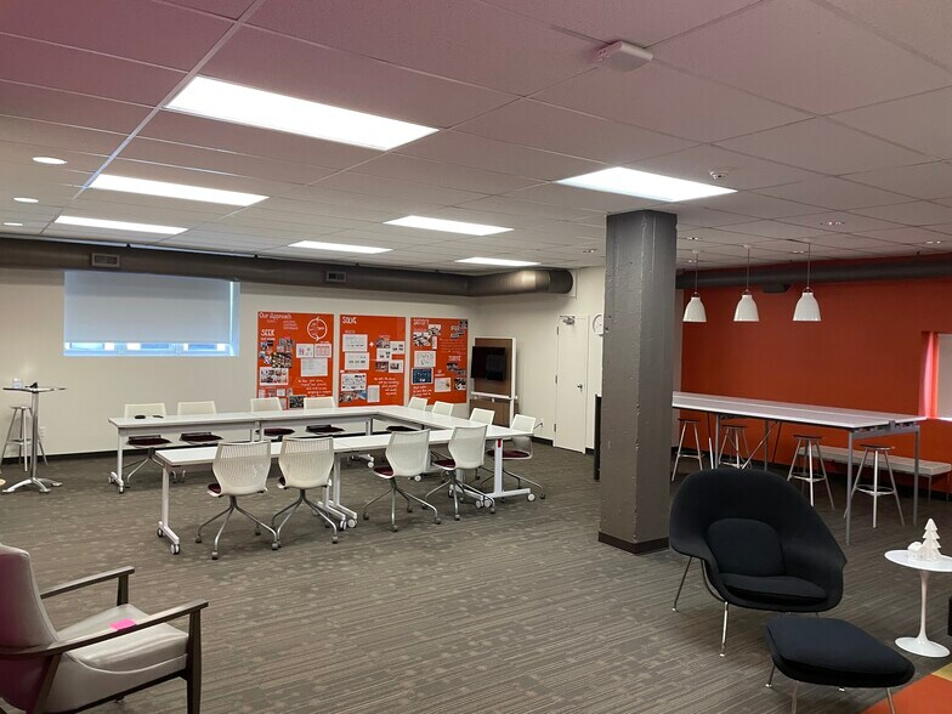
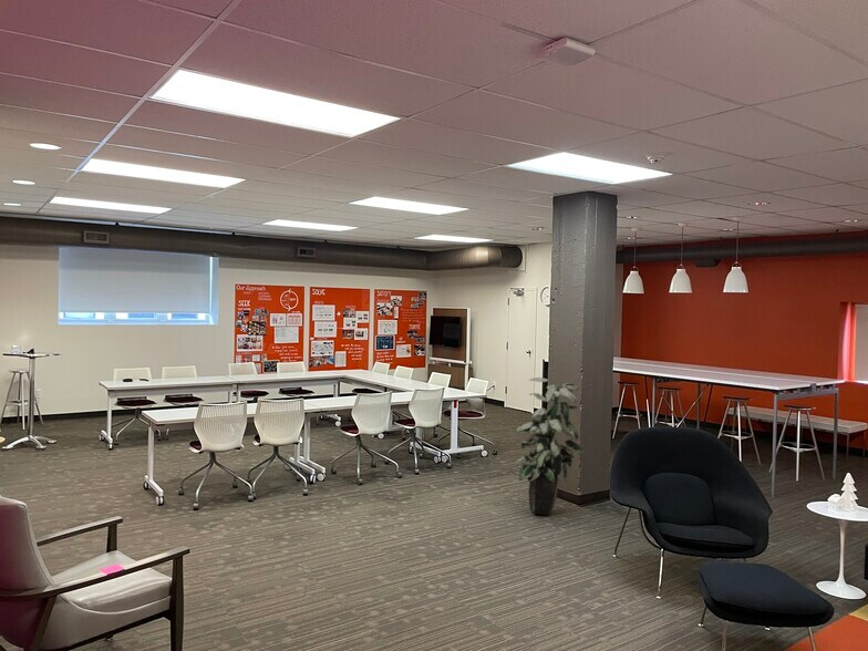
+ indoor plant [514,376,588,516]
